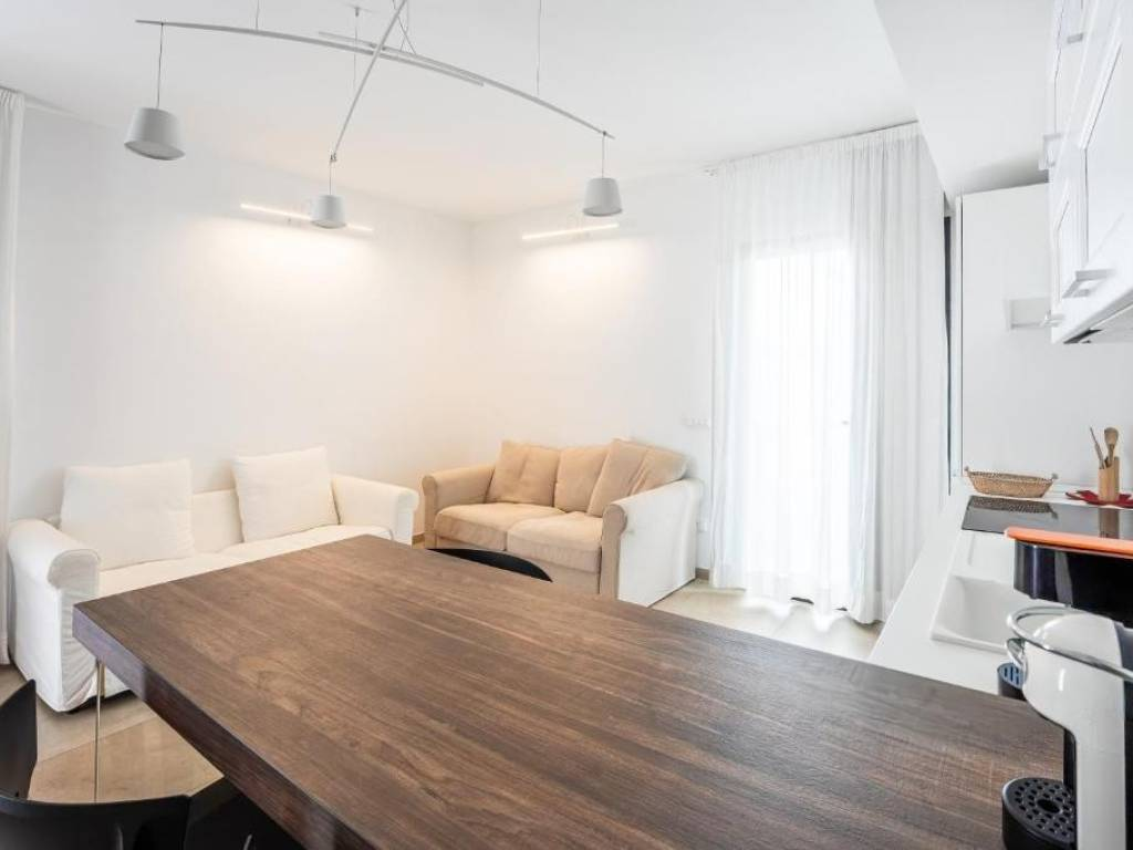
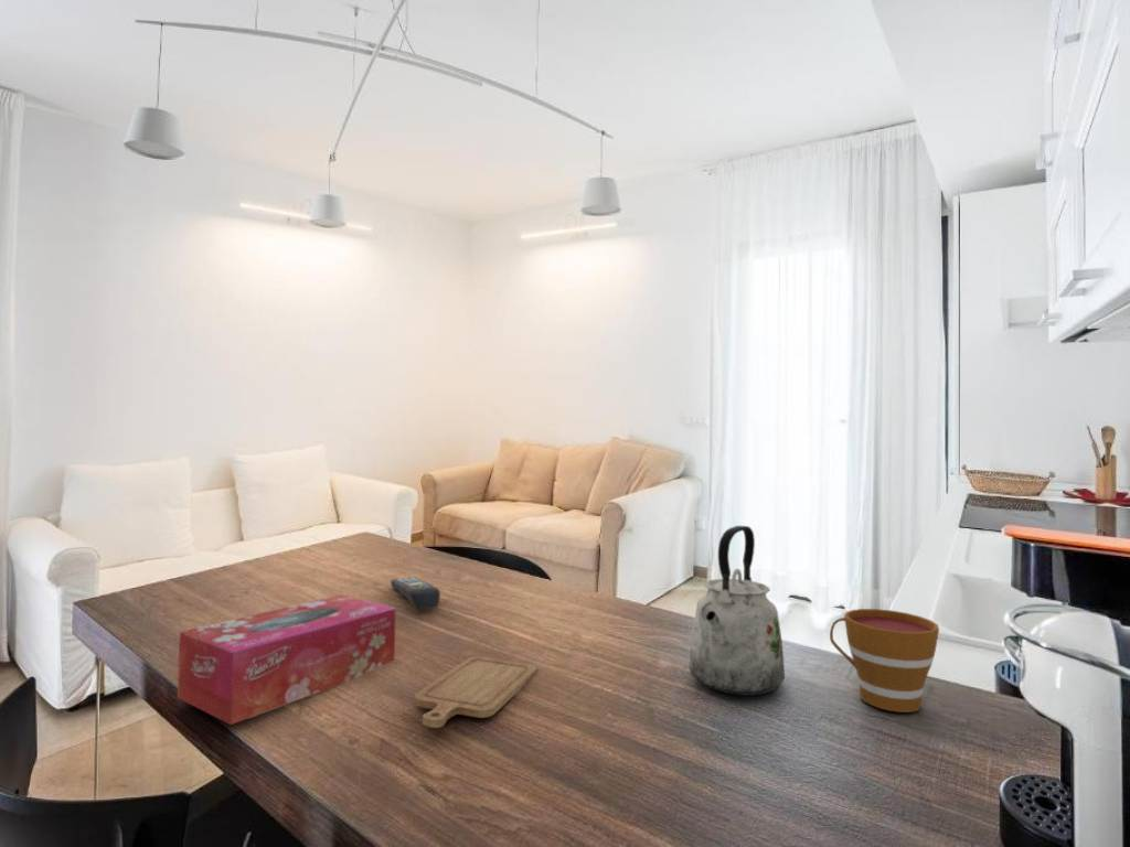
+ chopping board [413,656,537,729]
+ cup [829,608,940,714]
+ remote control [390,577,441,610]
+ kettle [687,525,786,697]
+ tissue box [177,593,397,726]
